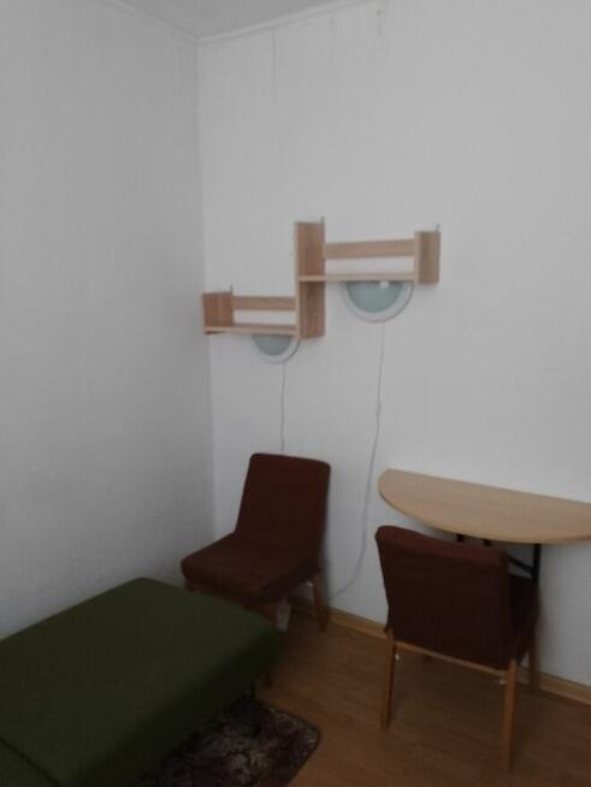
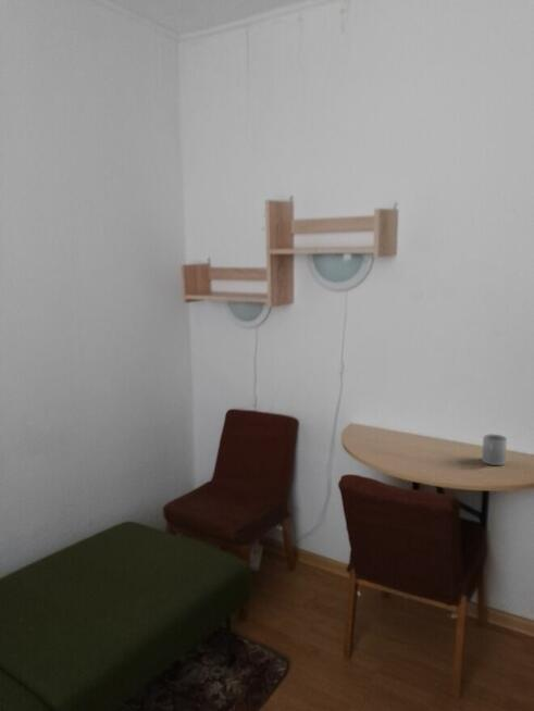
+ mug [481,434,508,466]
